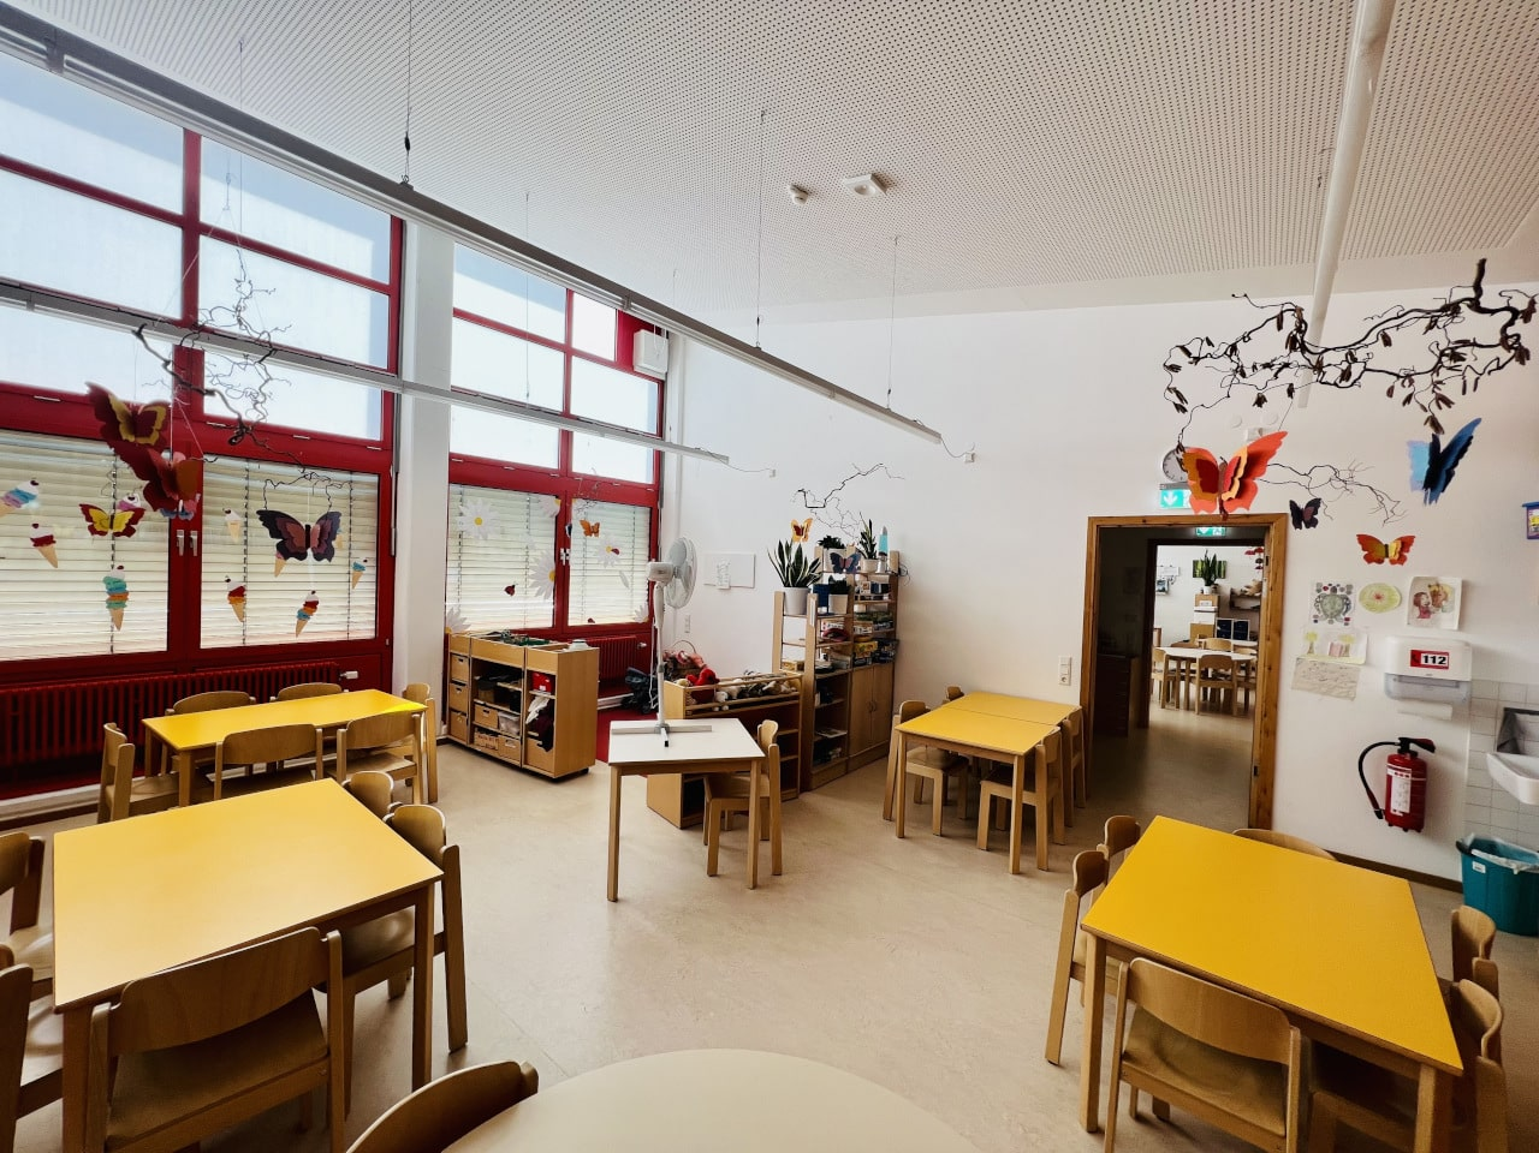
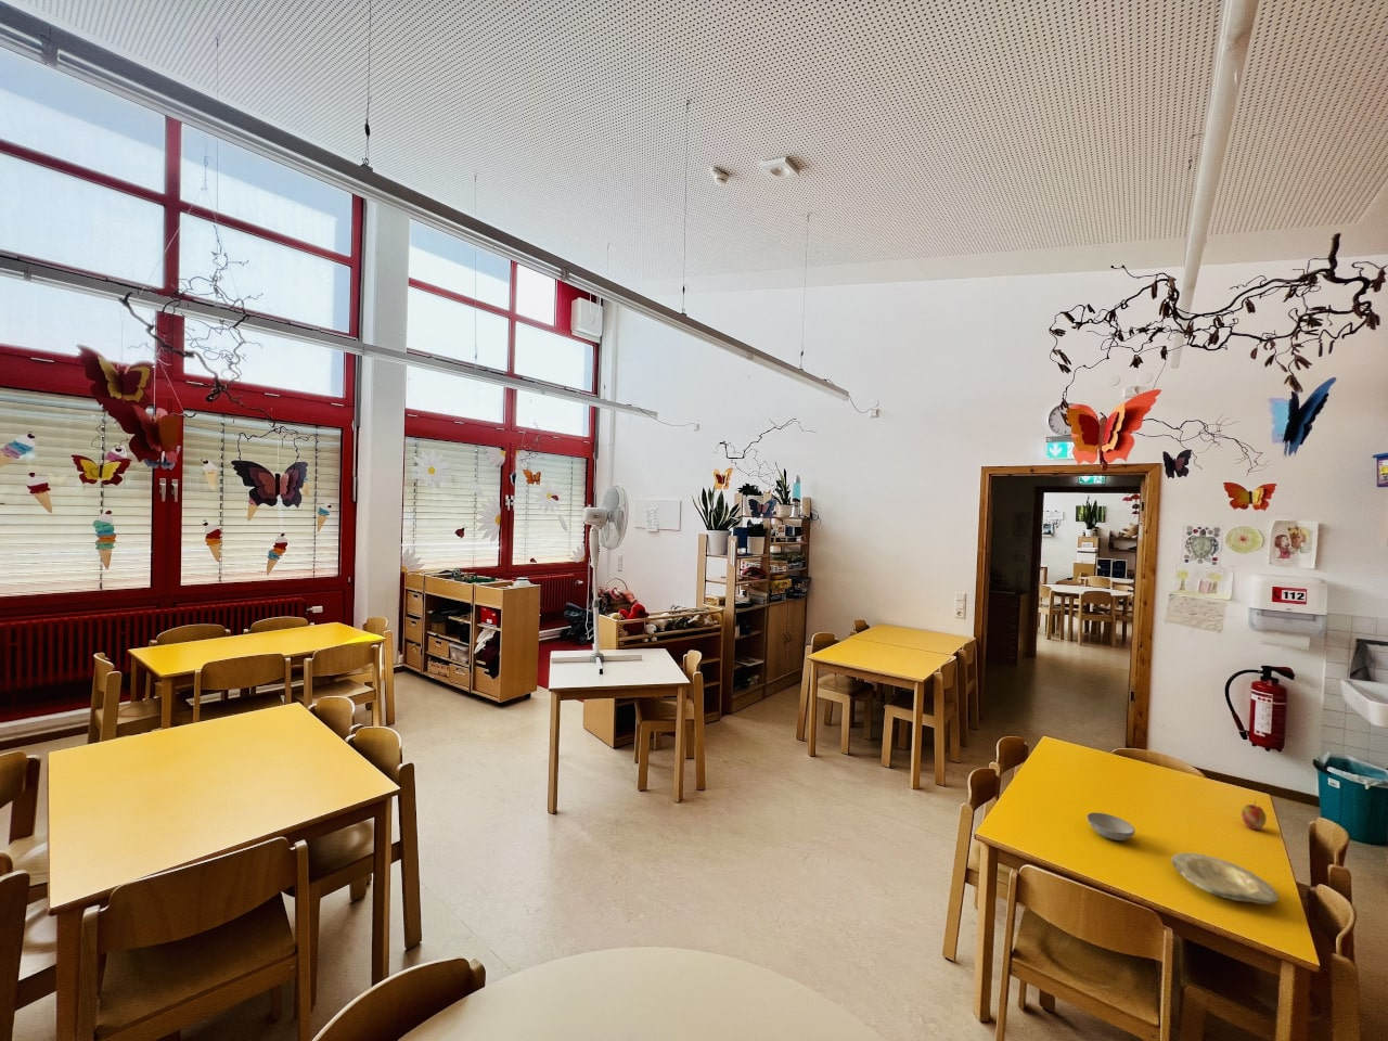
+ apple [1240,800,1268,831]
+ plate [1171,852,1280,905]
+ bowl [1085,812,1137,842]
